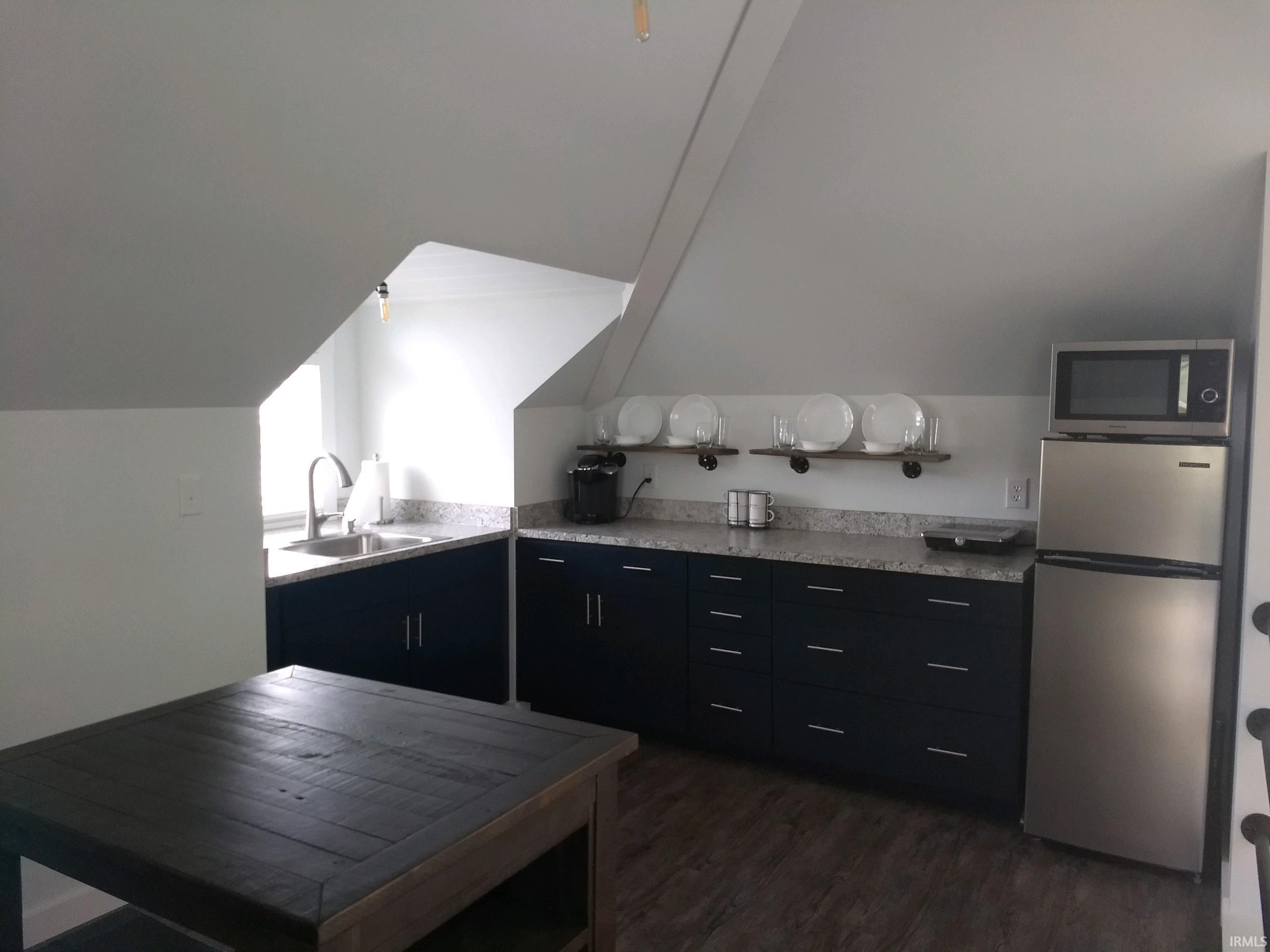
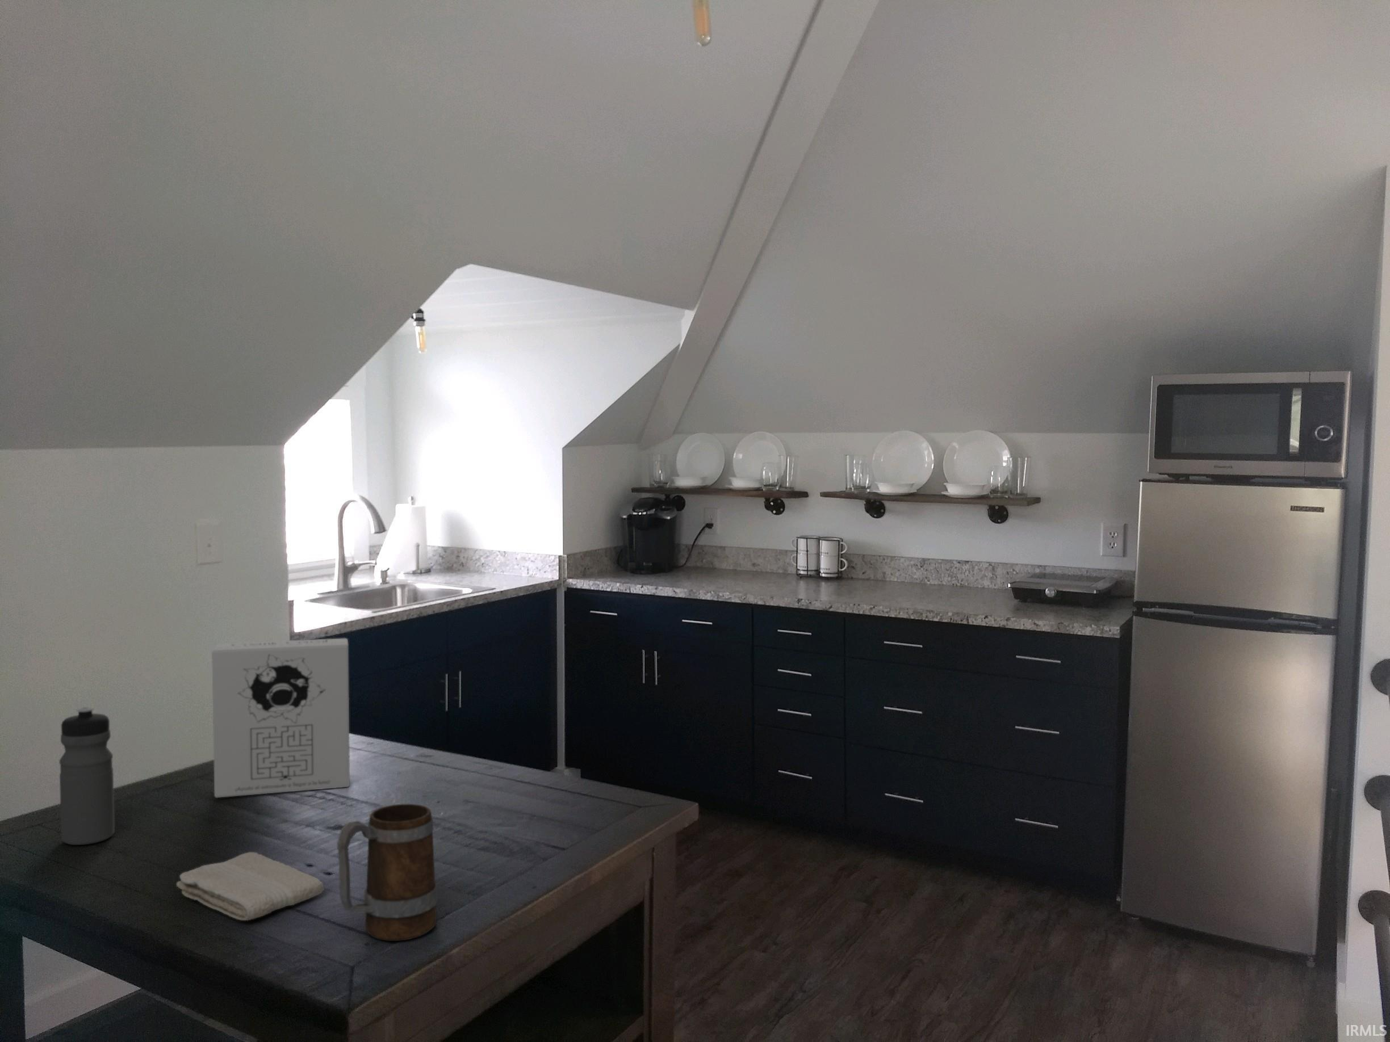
+ washcloth [176,852,325,922]
+ water bottle [58,707,115,846]
+ cereal box [211,638,350,799]
+ mug [336,803,439,941]
